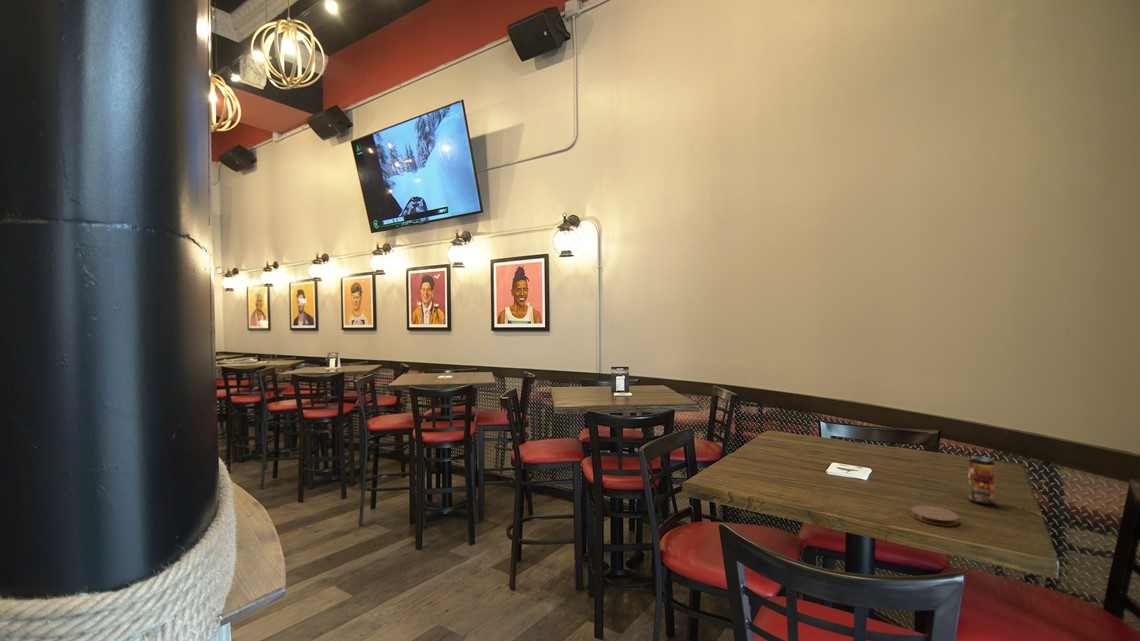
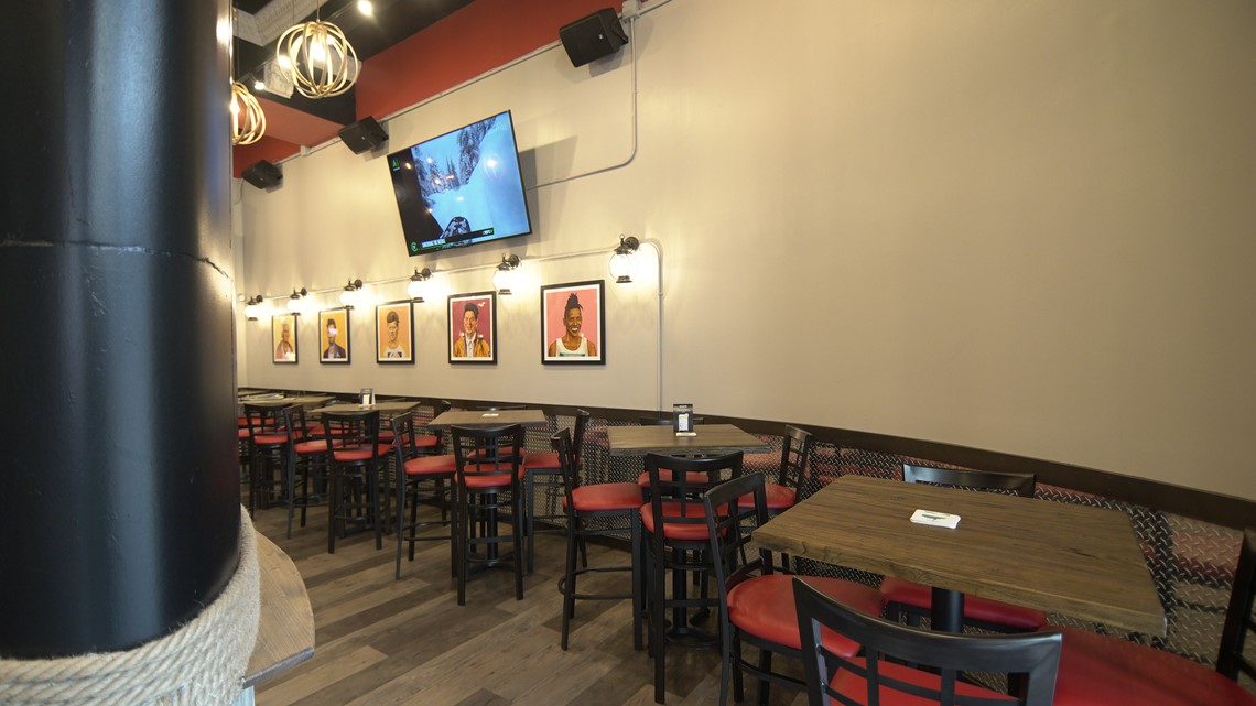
- coaster [910,504,960,527]
- beverage can [967,455,996,506]
